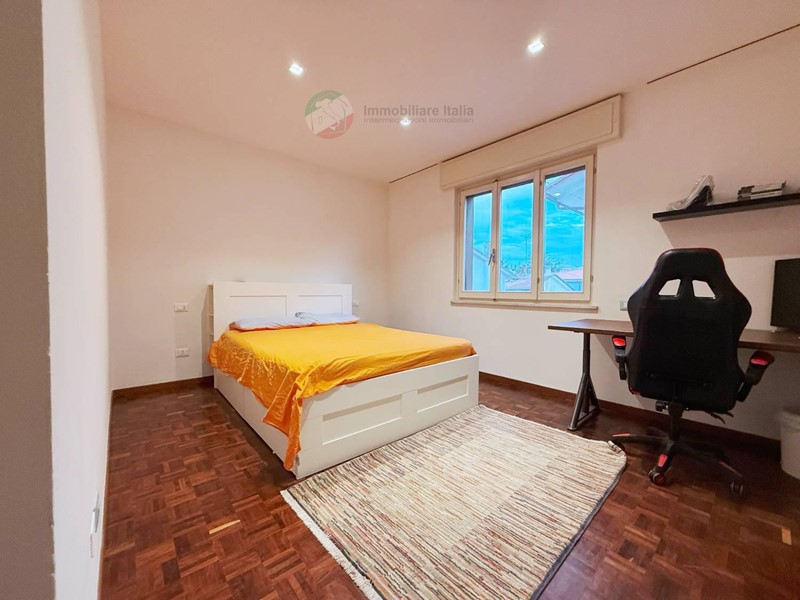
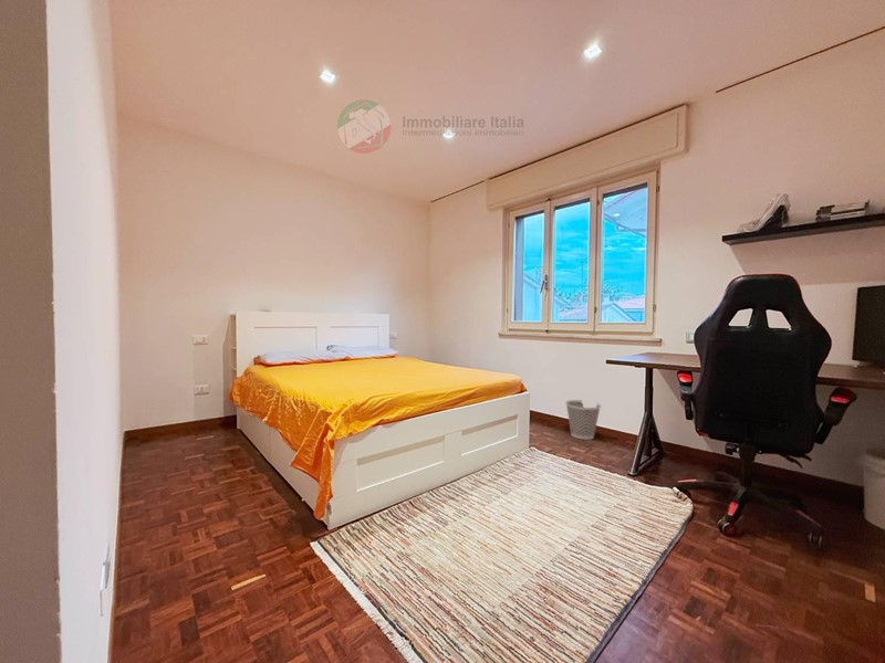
+ wastebasket [564,399,602,441]
